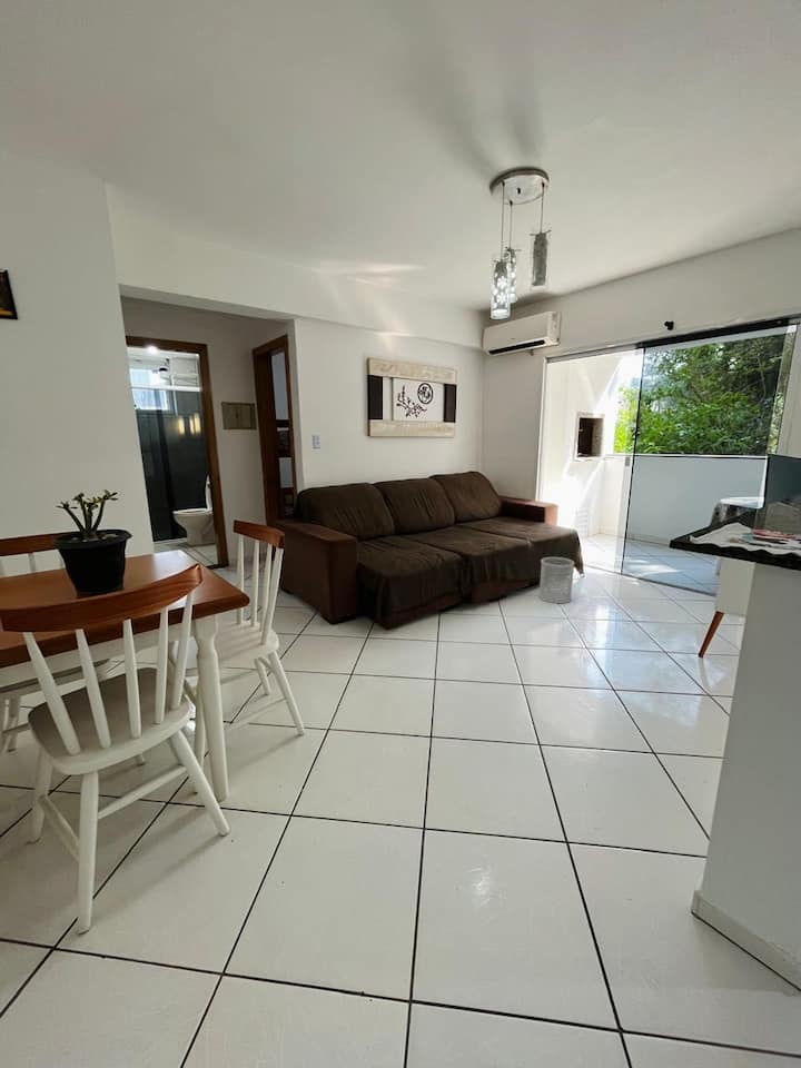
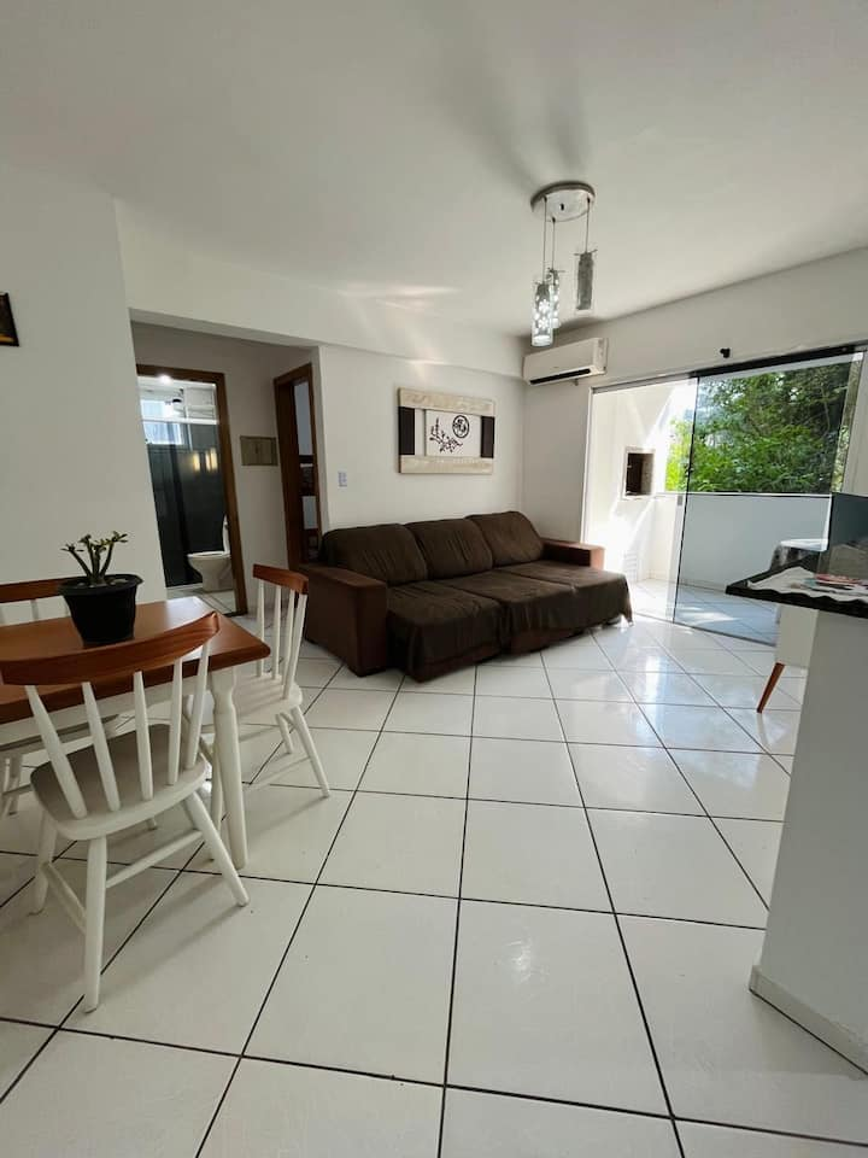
- wastebasket [537,556,575,604]
